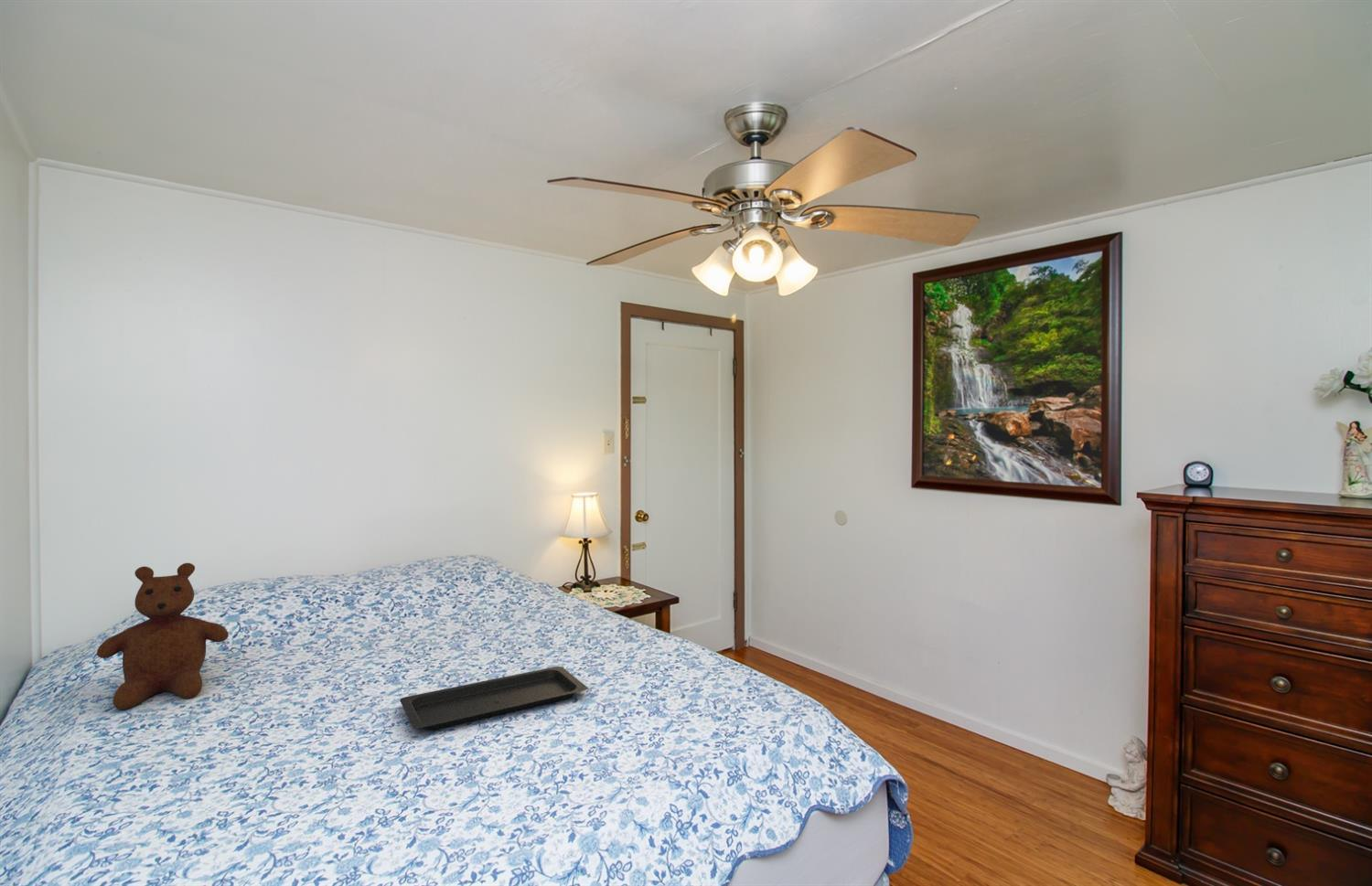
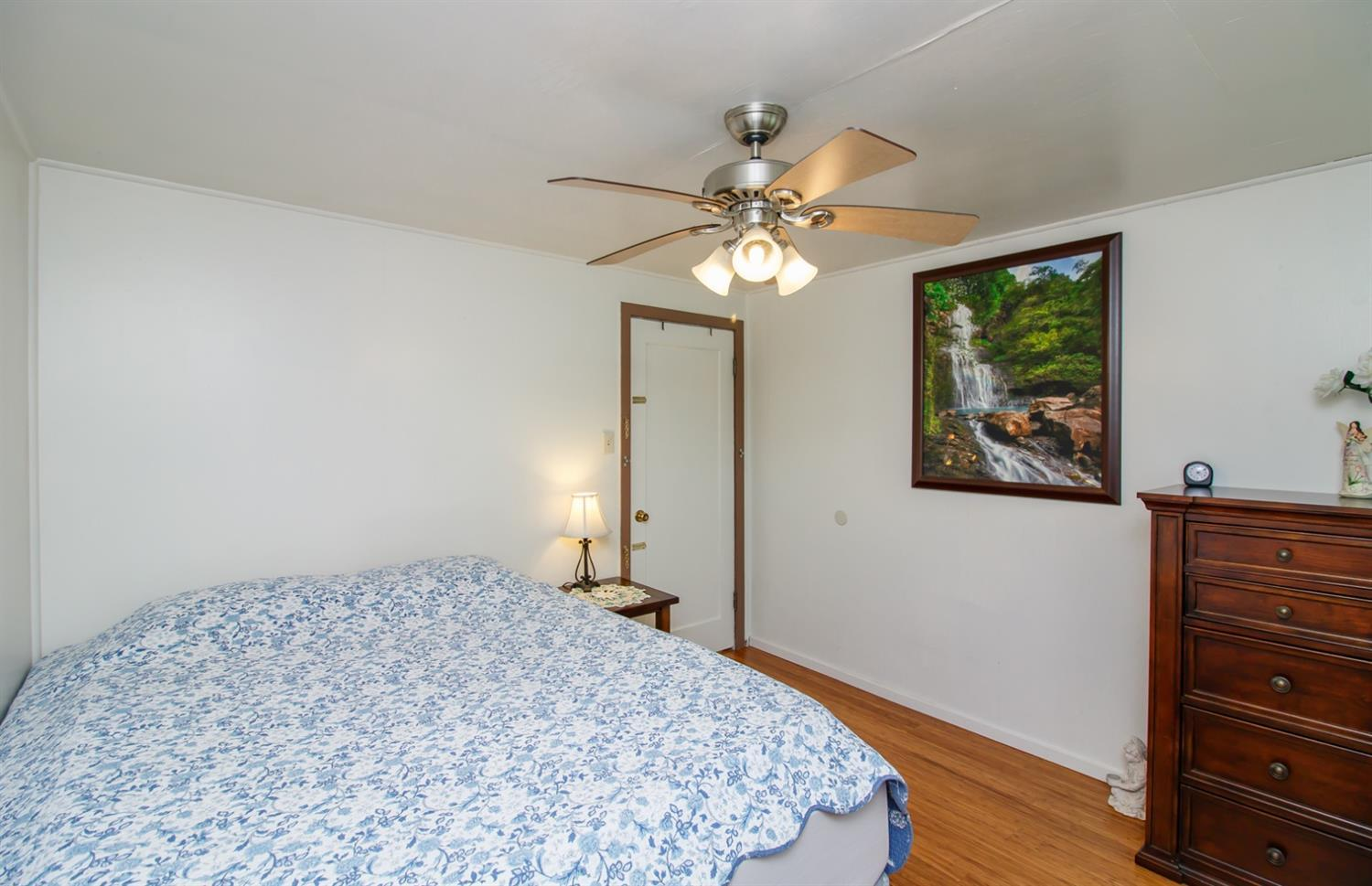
- serving tray [399,666,589,731]
- teddy bear [96,562,230,710]
